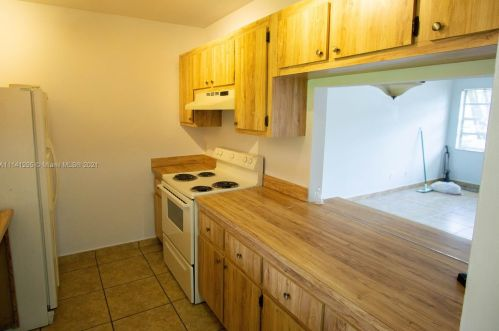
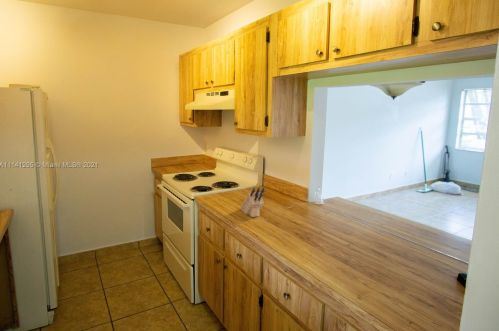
+ knife block [239,187,266,218]
